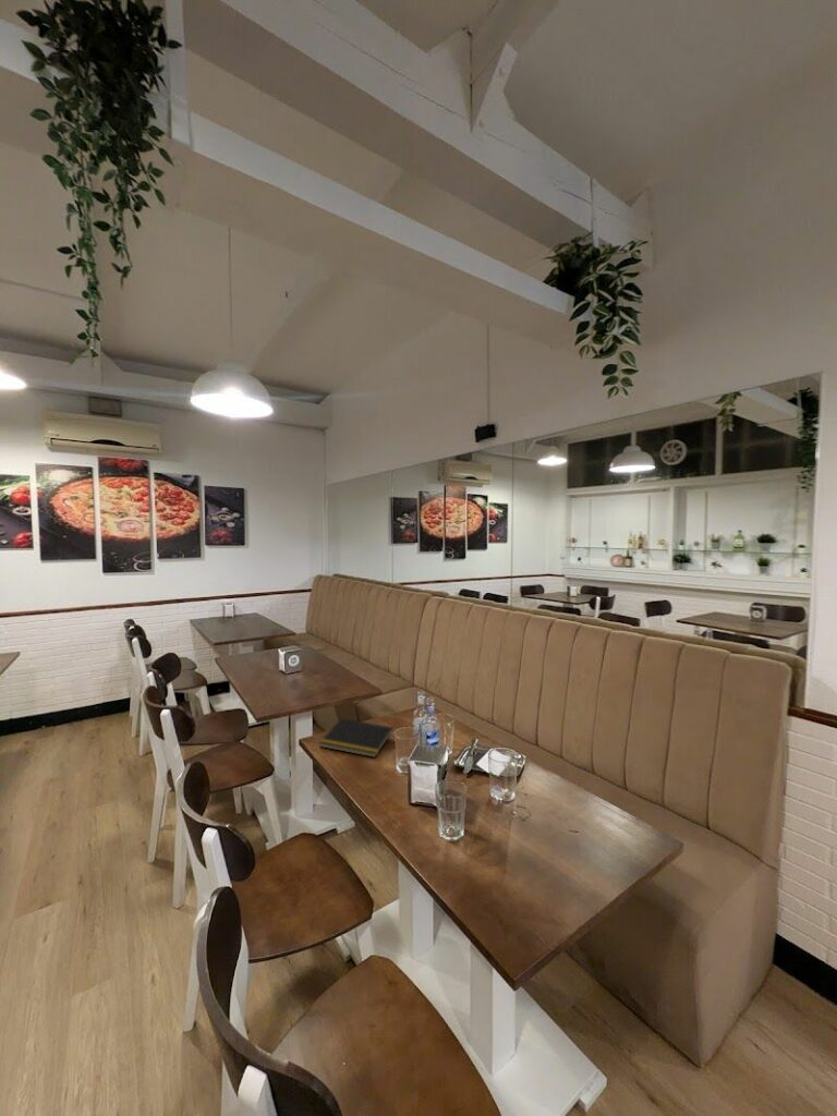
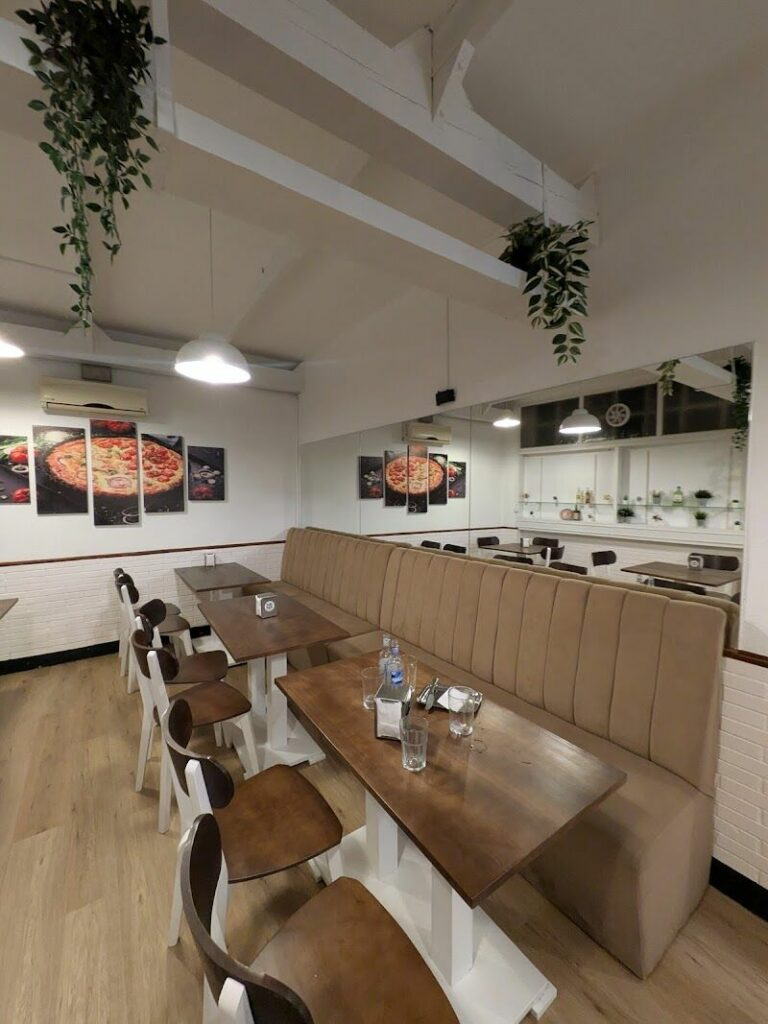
- notepad [318,717,395,759]
